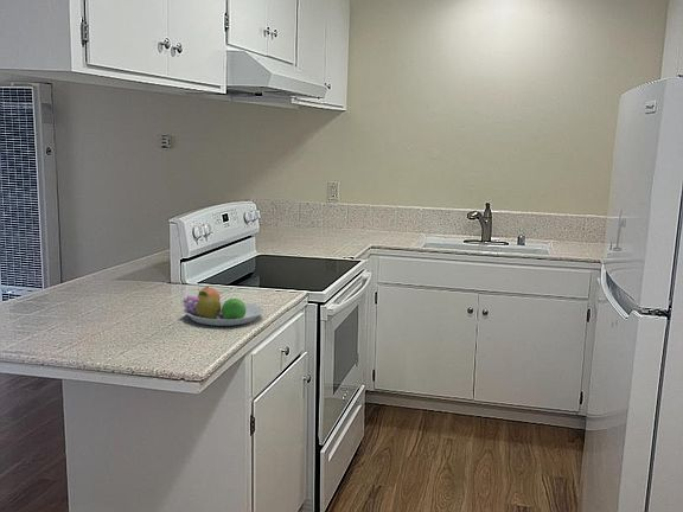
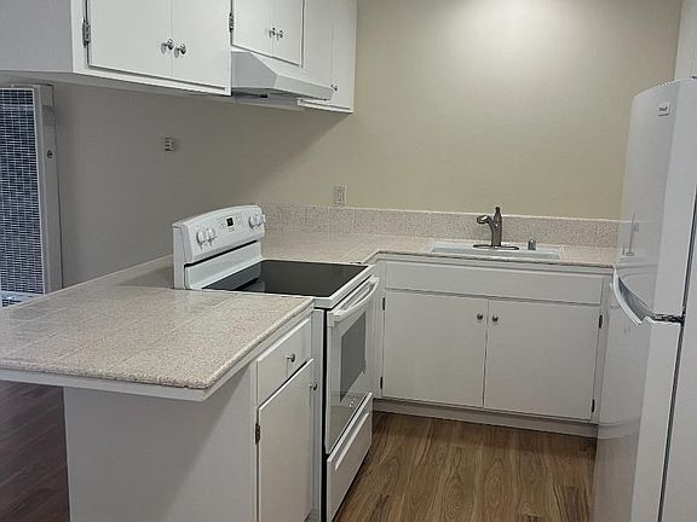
- fruit bowl [183,286,264,327]
